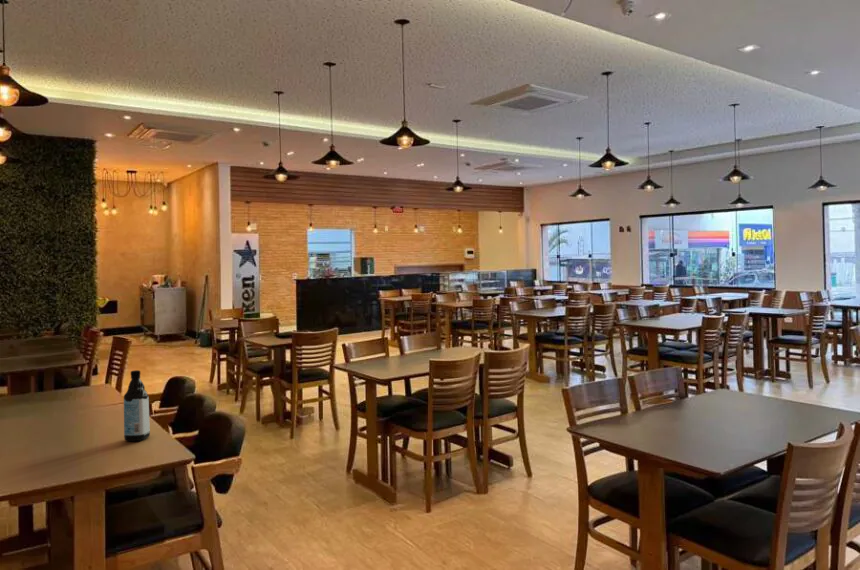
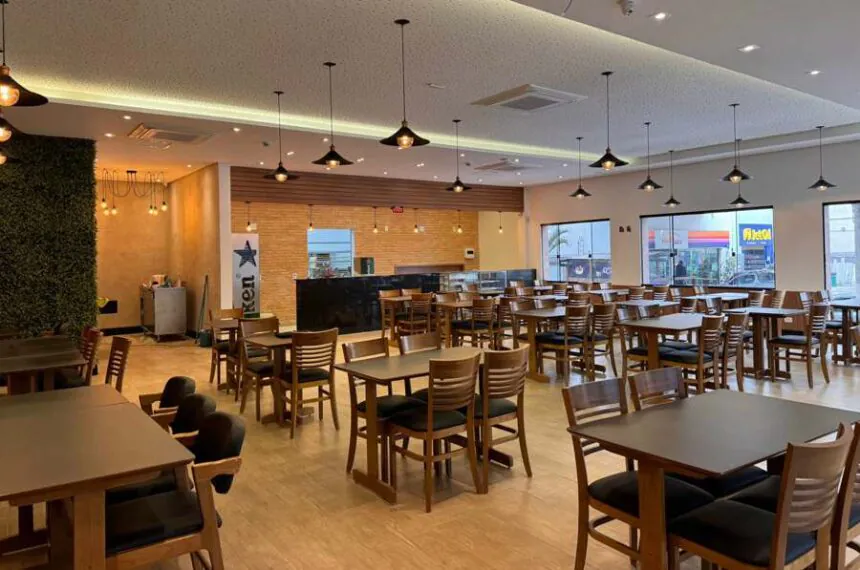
- water bottle [123,369,151,442]
